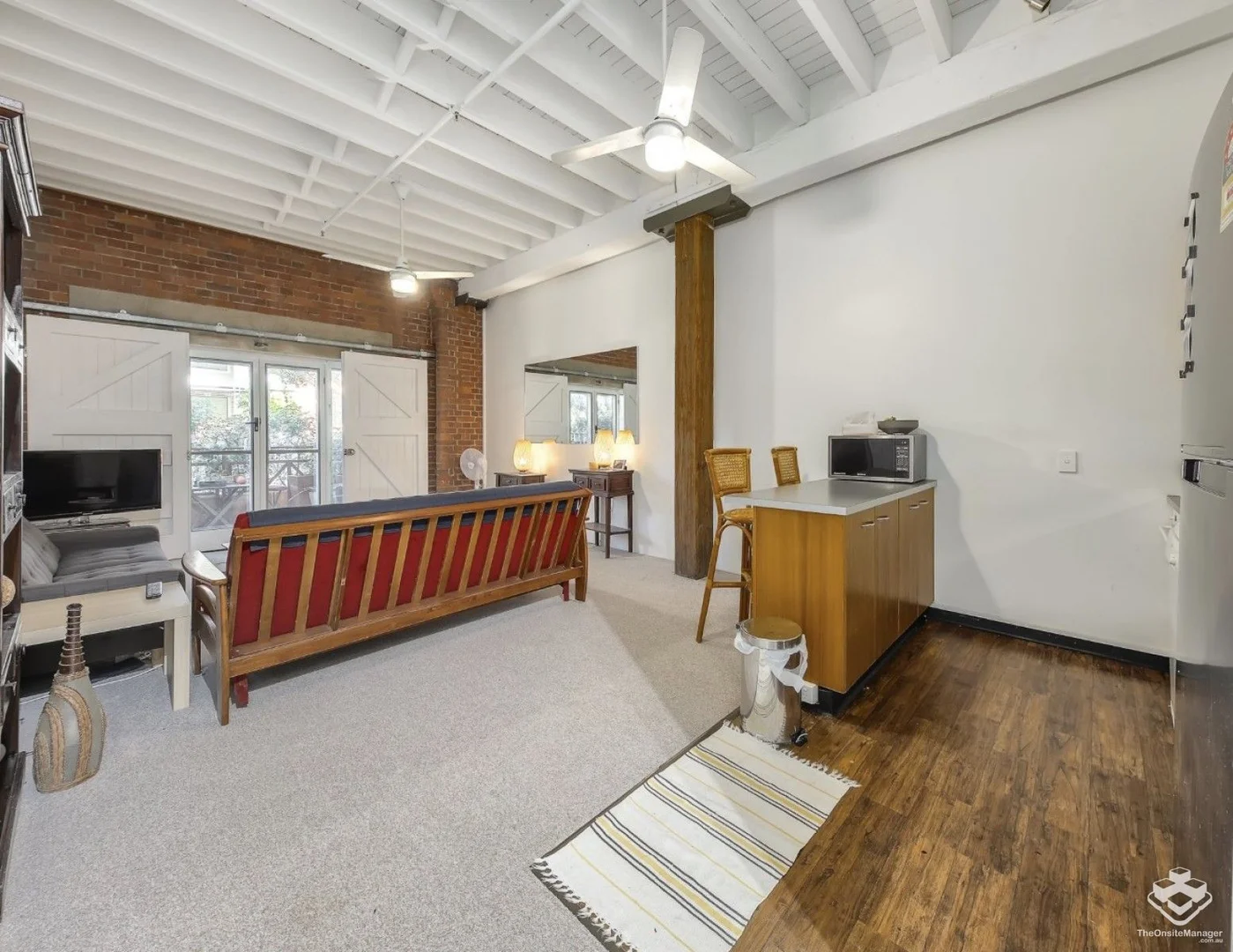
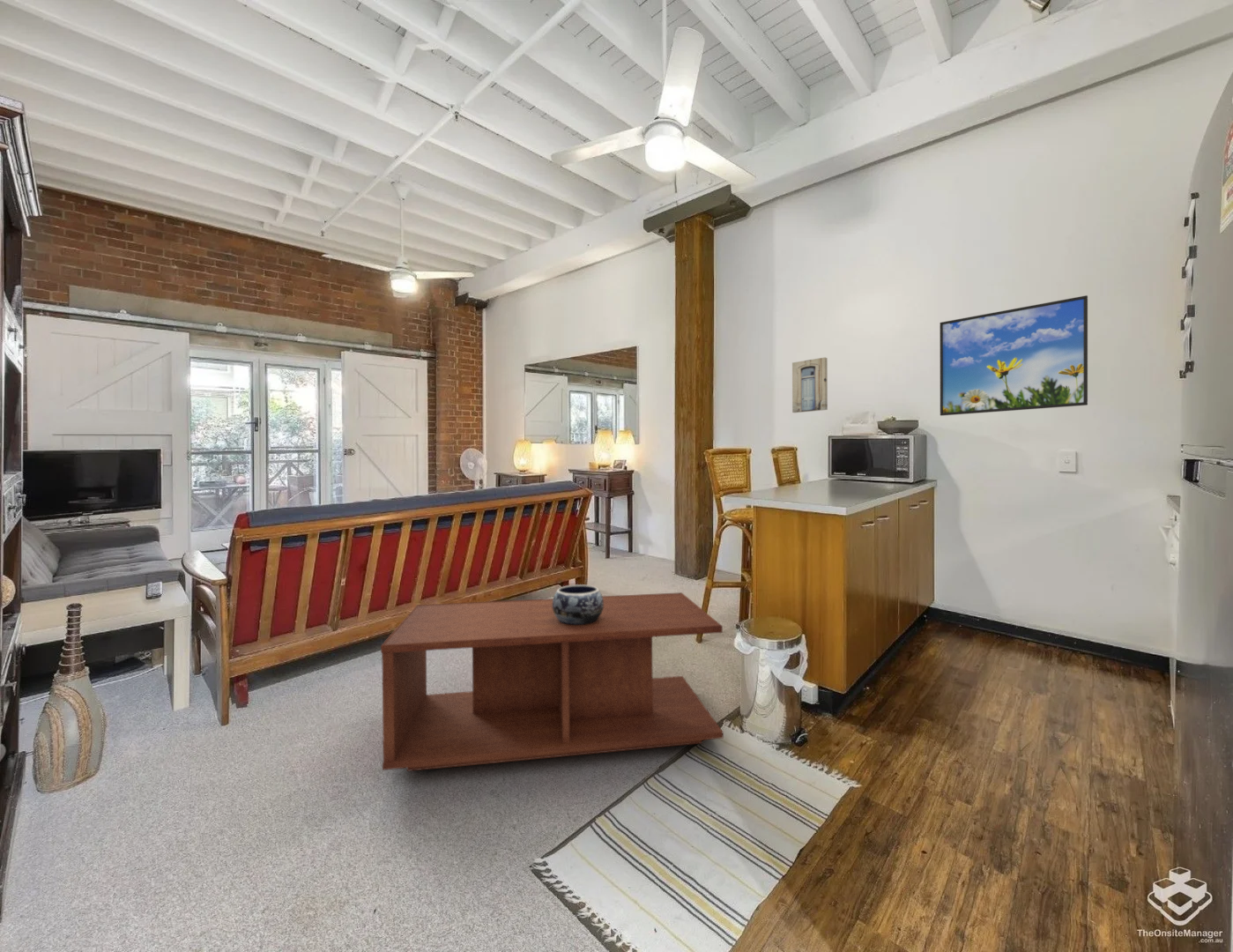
+ decorative bowl [553,584,604,625]
+ wall art [791,356,828,413]
+ coffee table [380,591,724,772]
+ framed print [939,294,1088,417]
